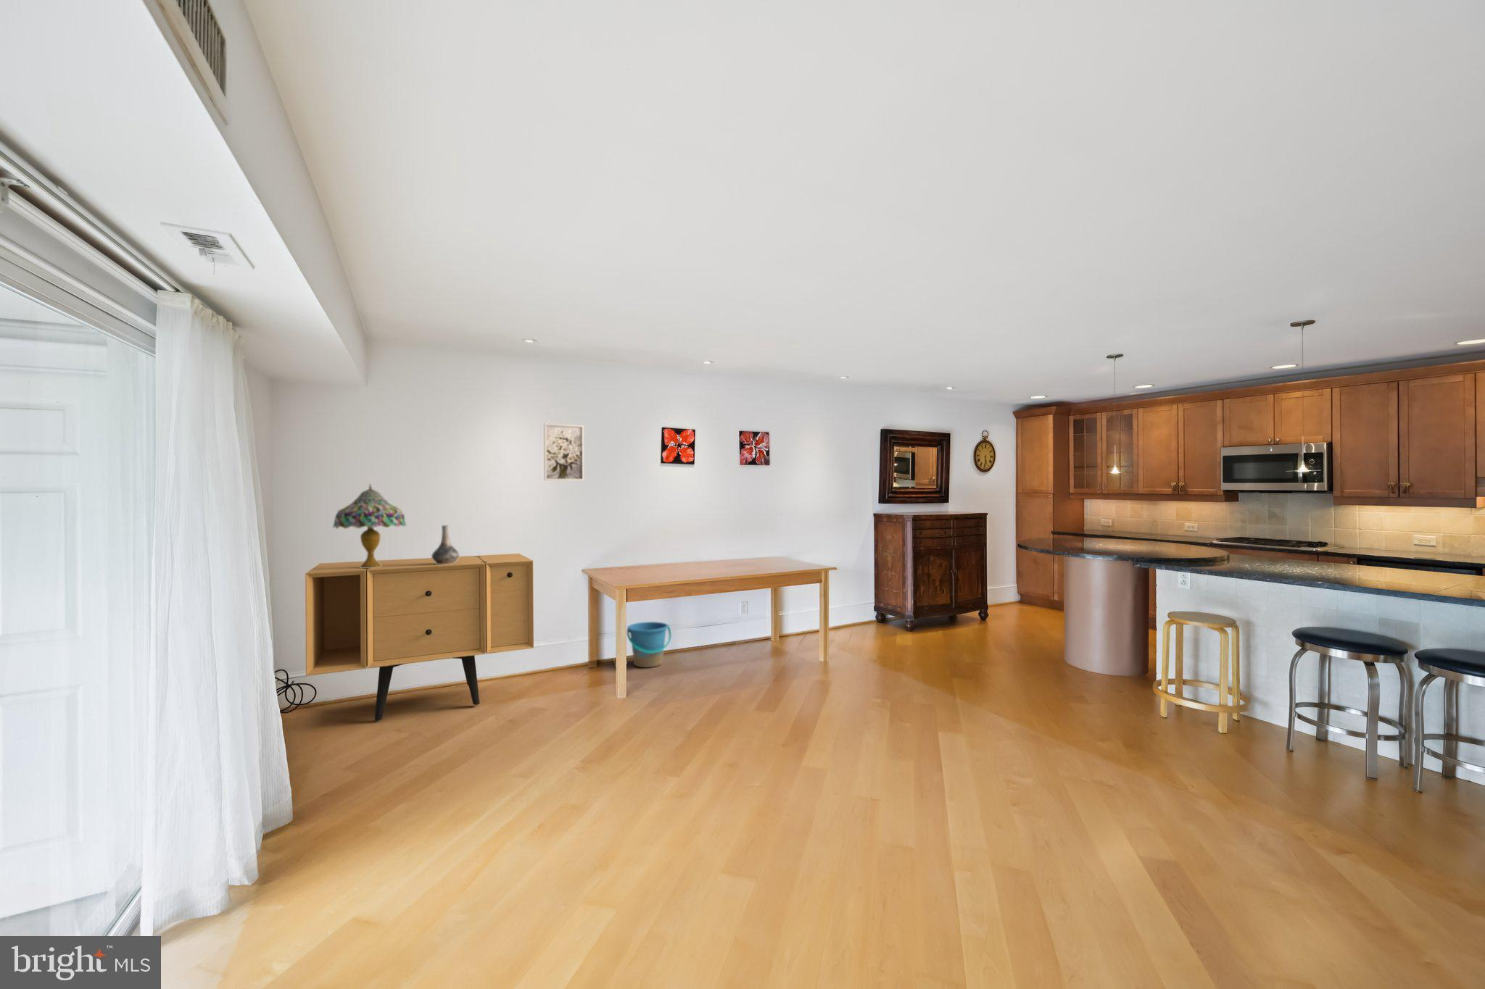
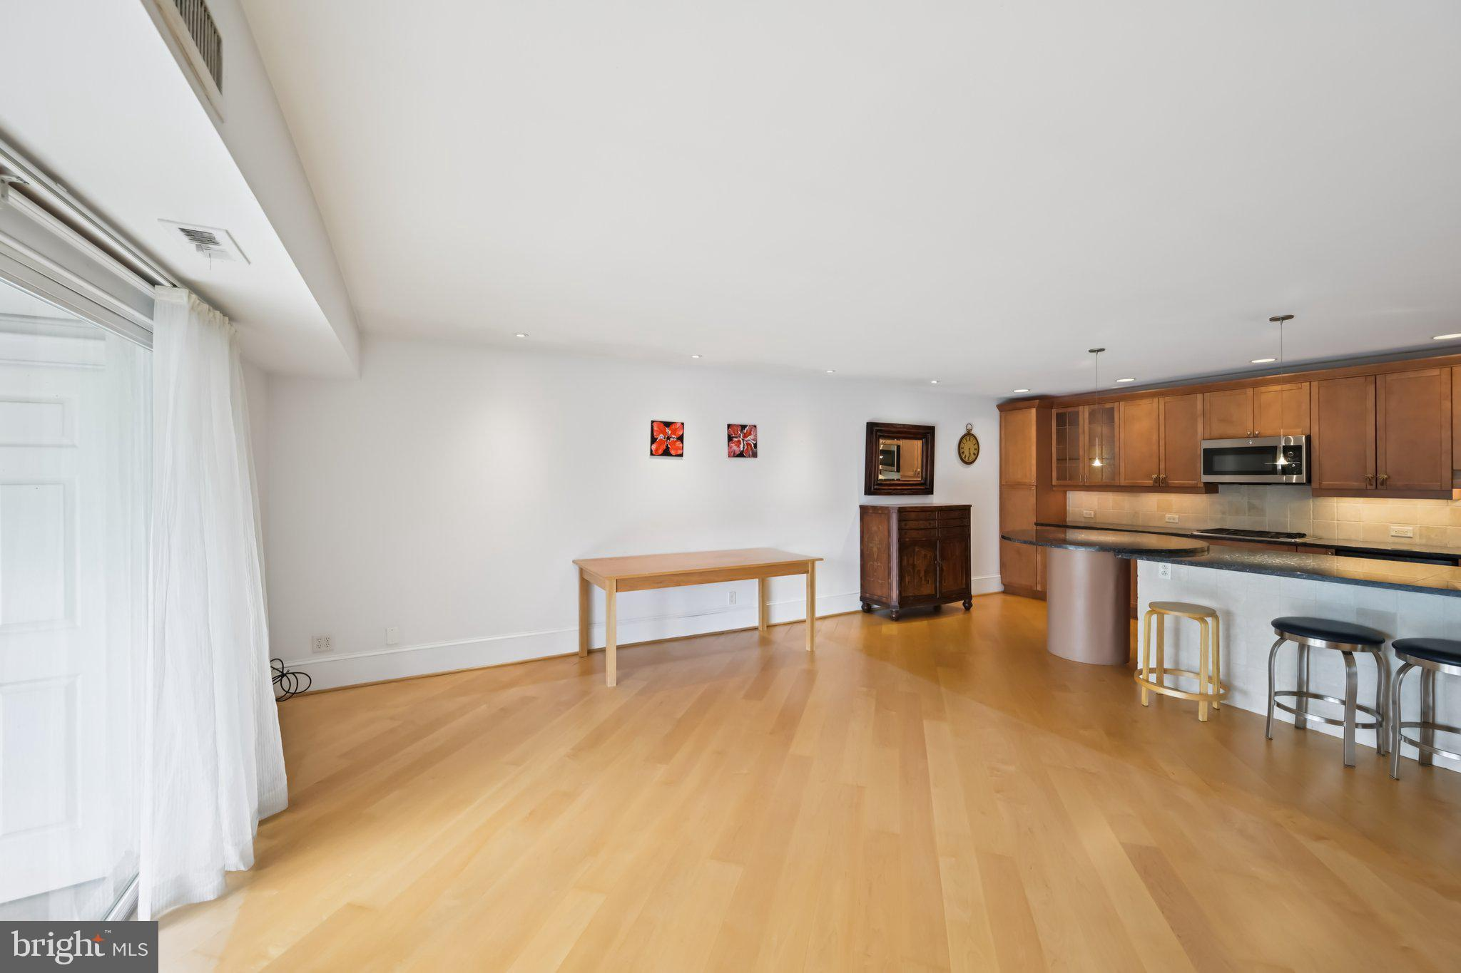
- bucket [626,621,672,668]
- sideboard [305,553,534,722]
- wall art [543,423,585,482]
- table lamp [332,483,406,568]
- decorative vase [431,524,459,564]
